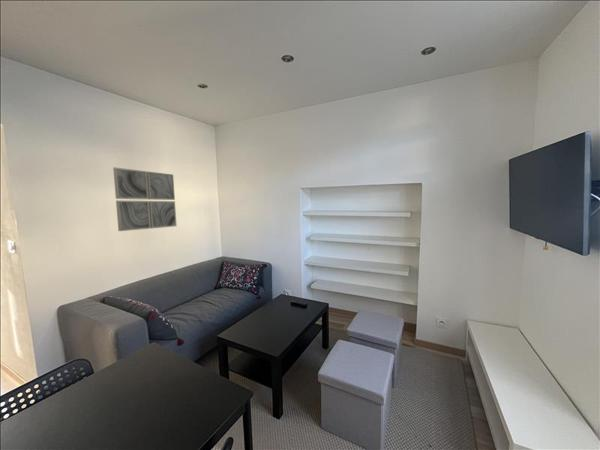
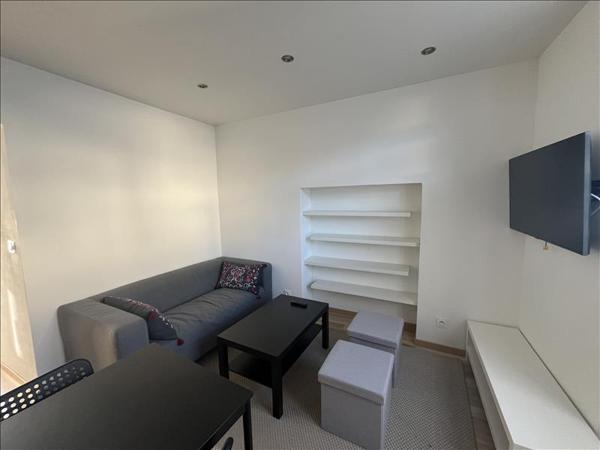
- wall art [112,167,178,232]
